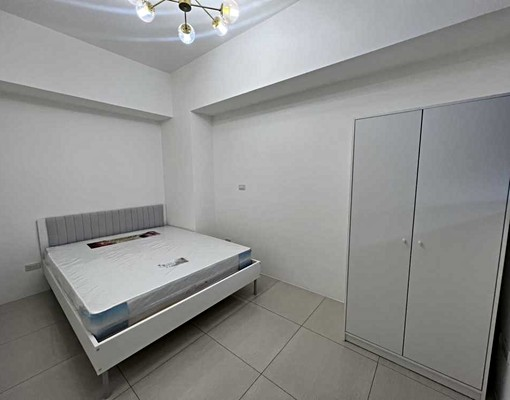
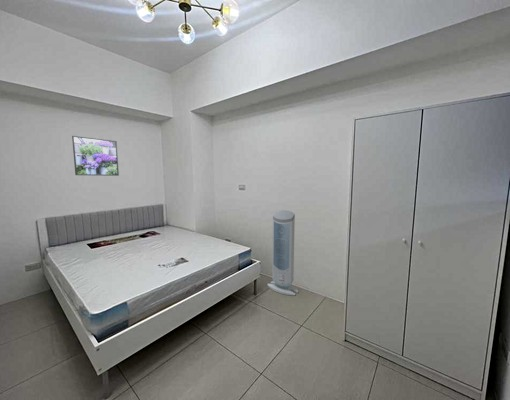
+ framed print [71,135,120,177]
+ air purifier [267,209,300,297]
